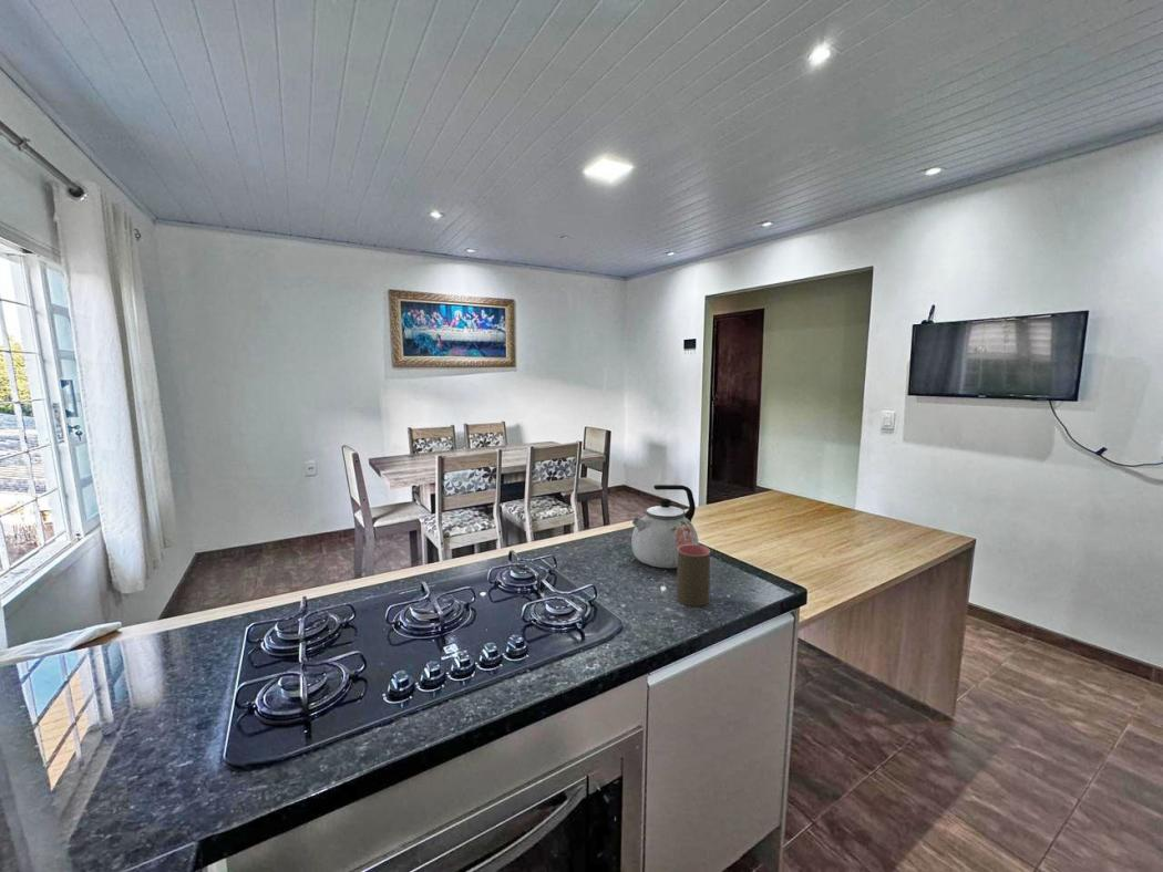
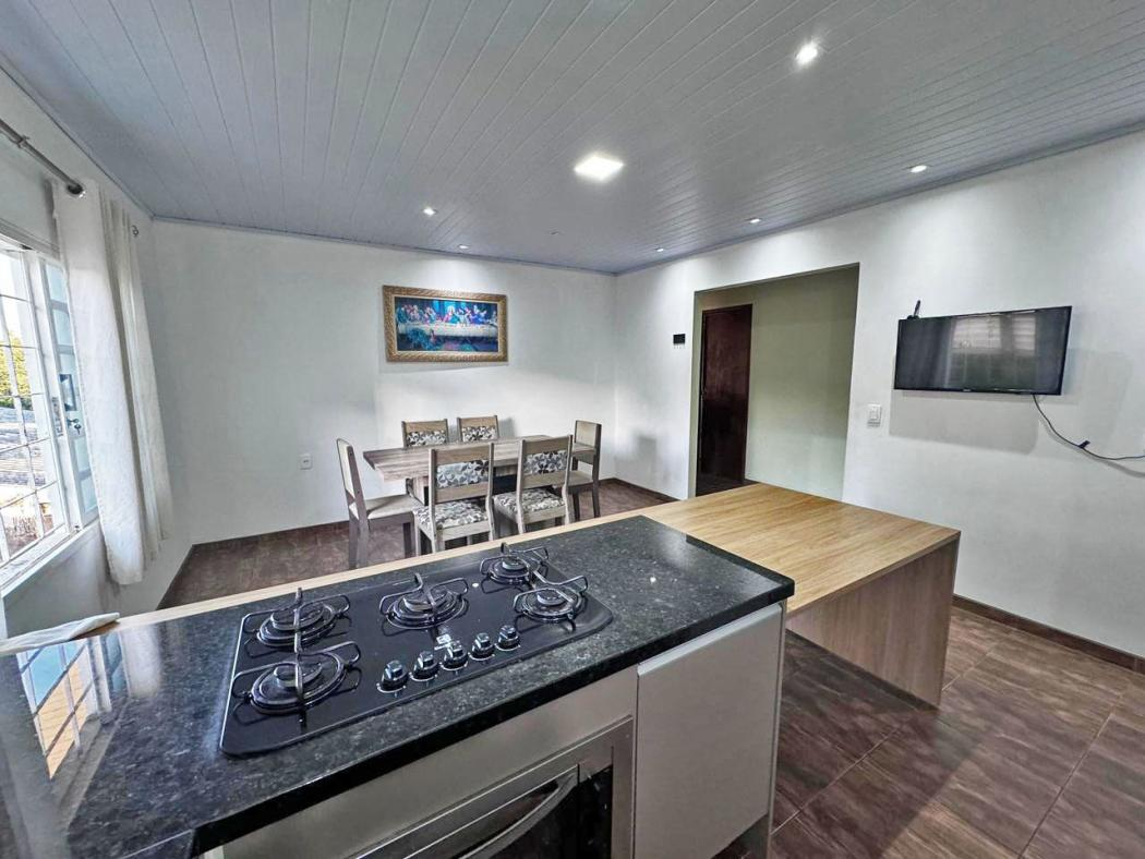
- kettle [630,484,700,569]
- cup [676,543,711,608]
